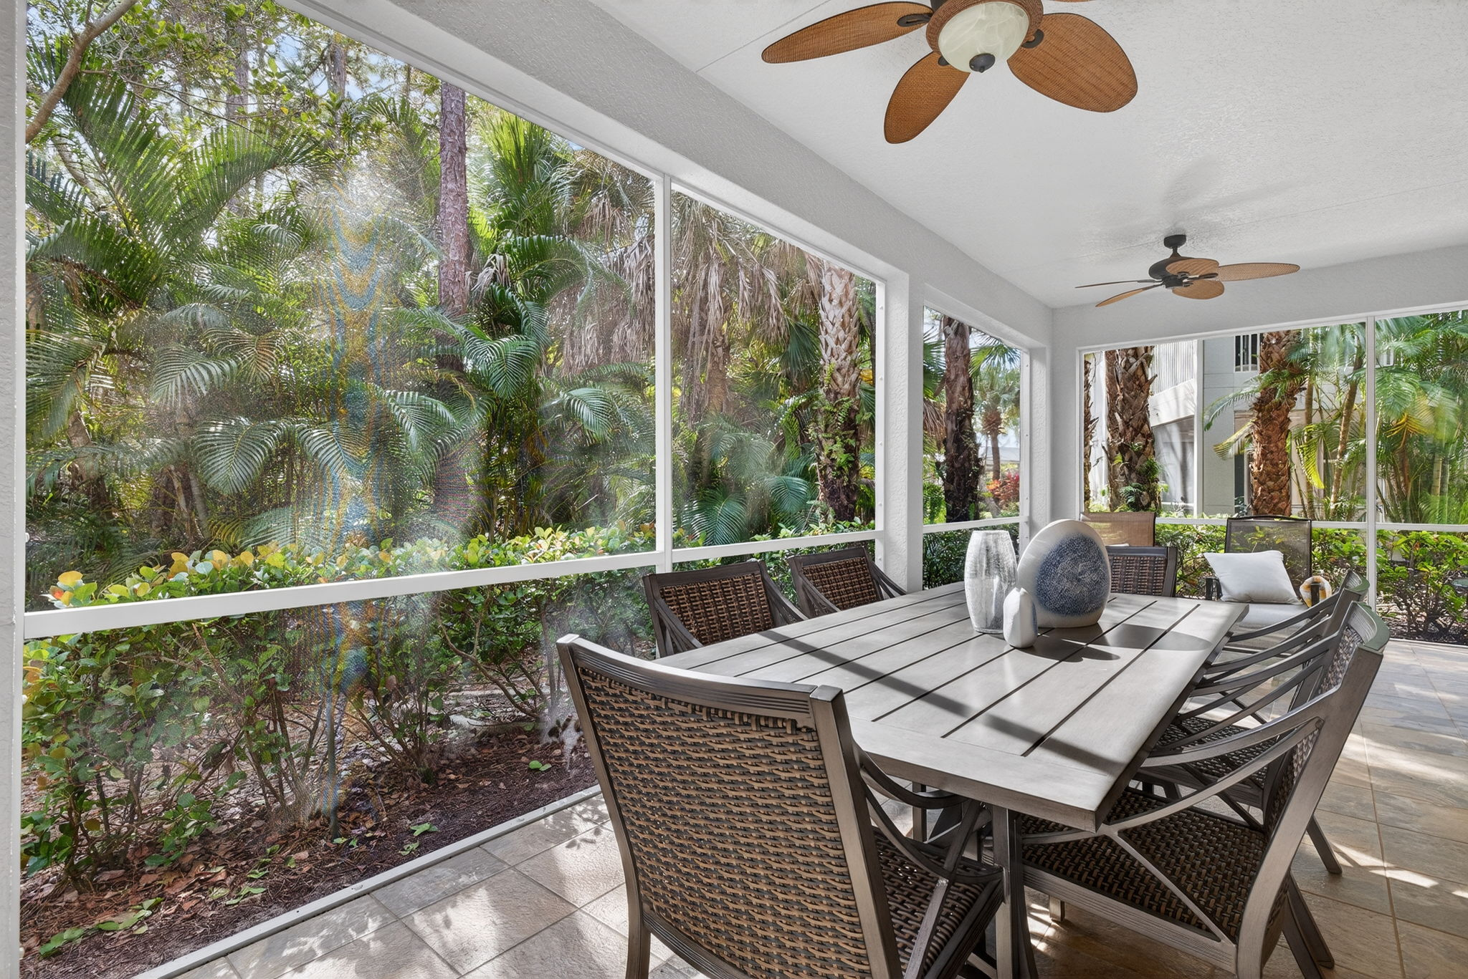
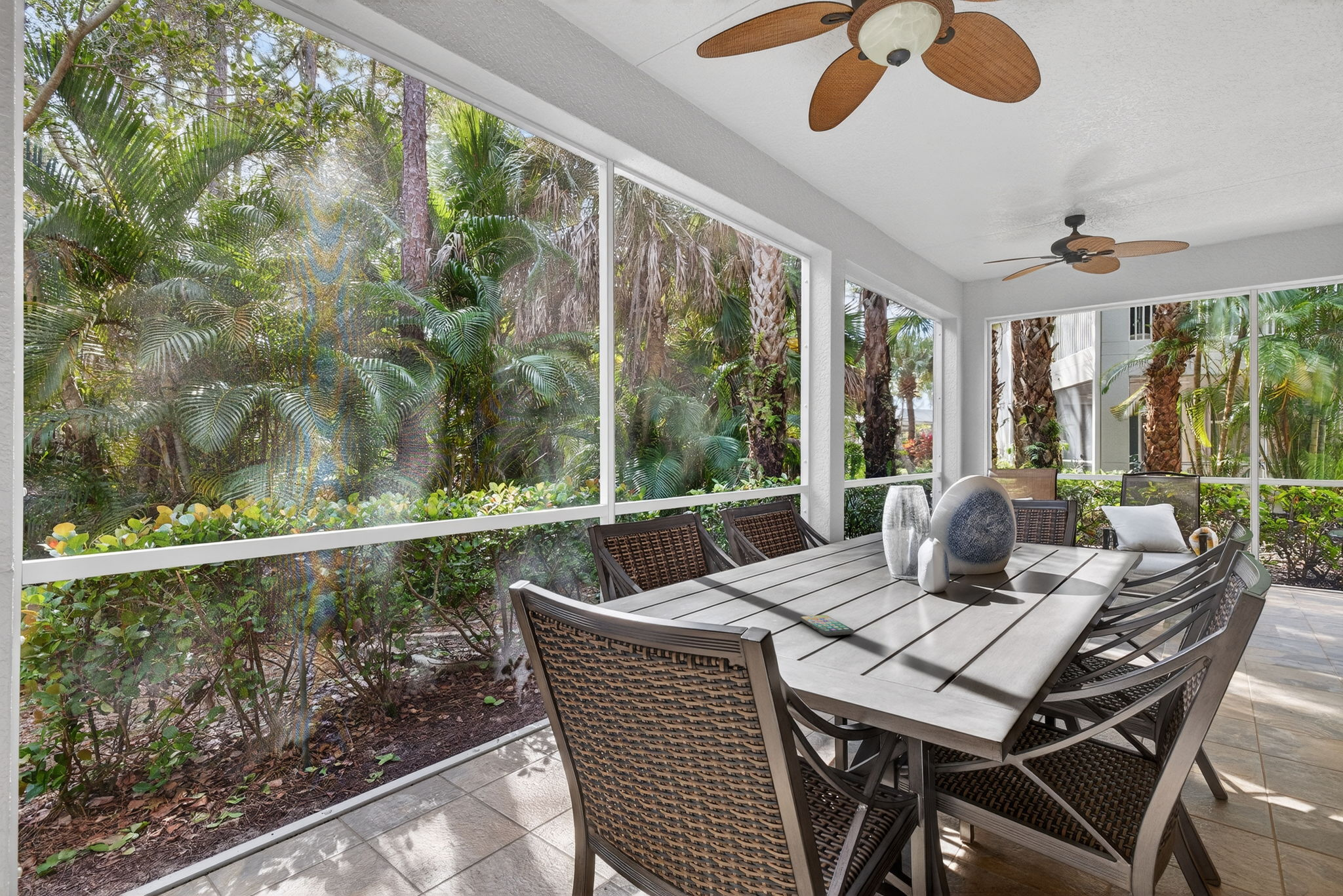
+ smartphone [799,614,855,637]
